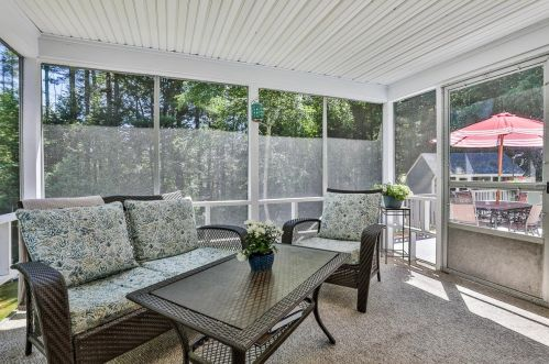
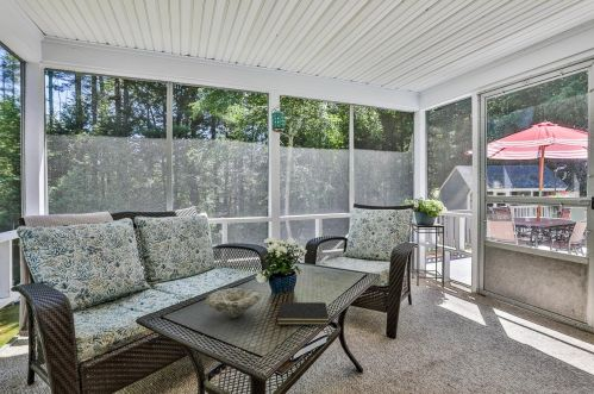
+ bowl [205,287,262,319]
+ notepad [276,301,330,326]
